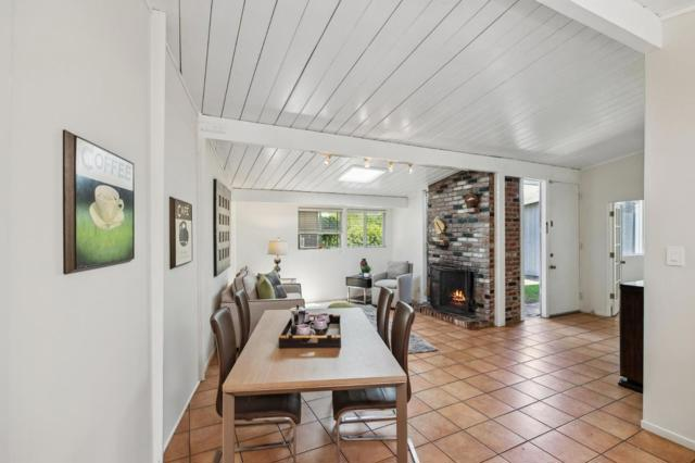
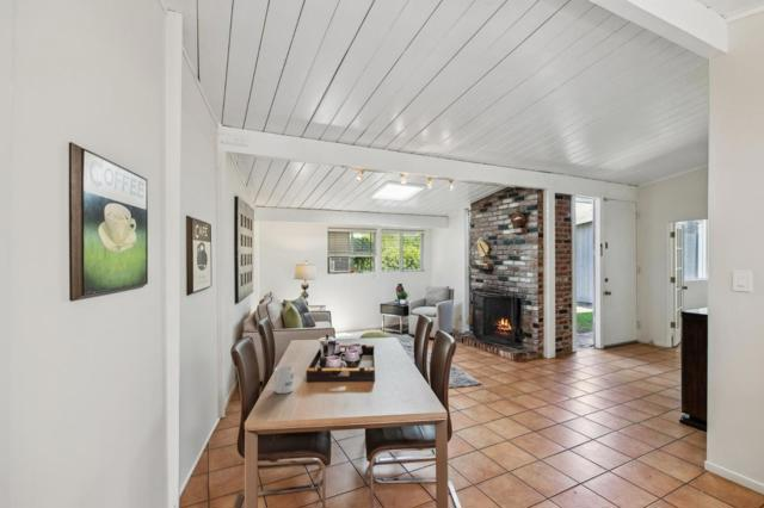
+ mug [273,365,295,395]
